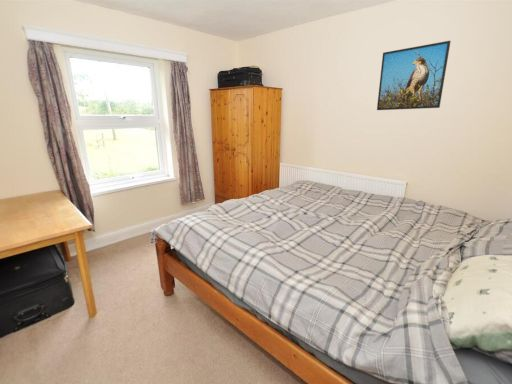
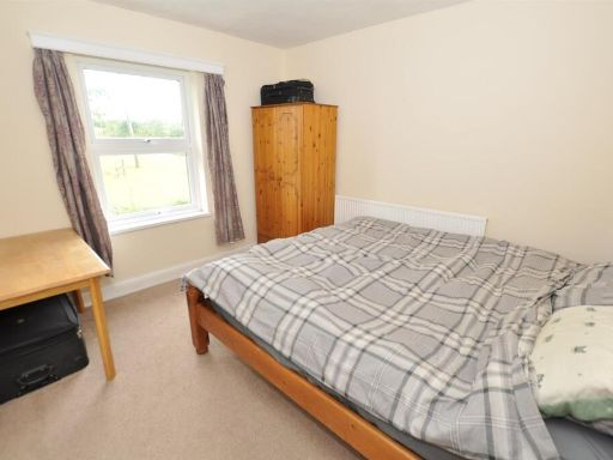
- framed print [376,40,452,111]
